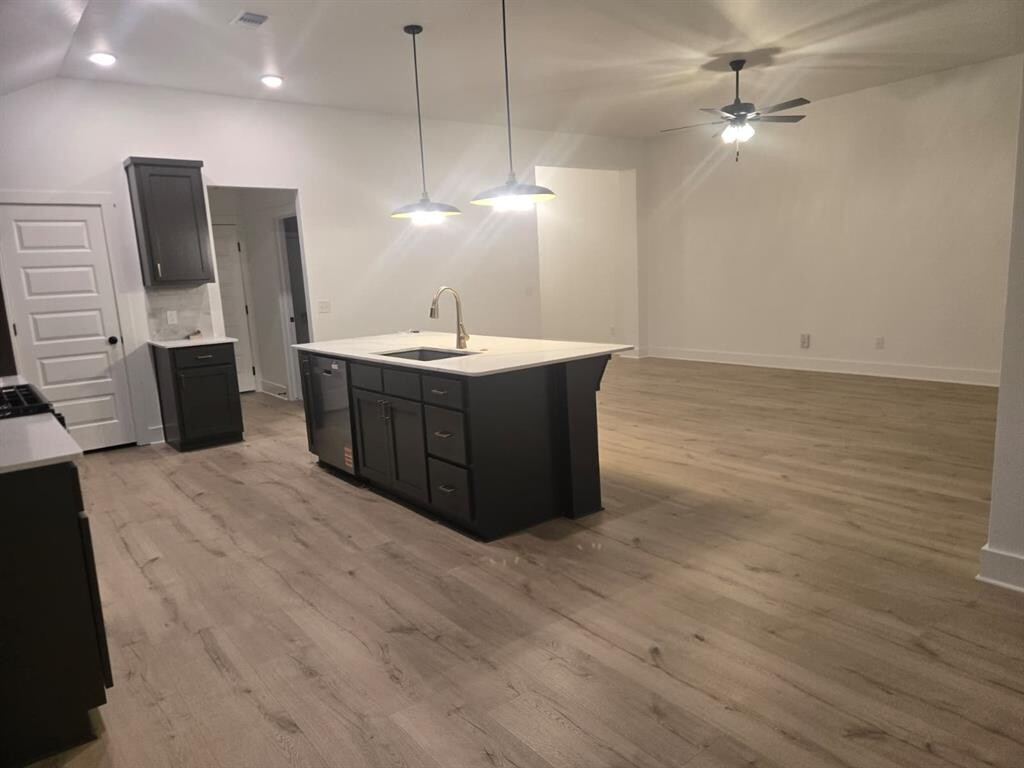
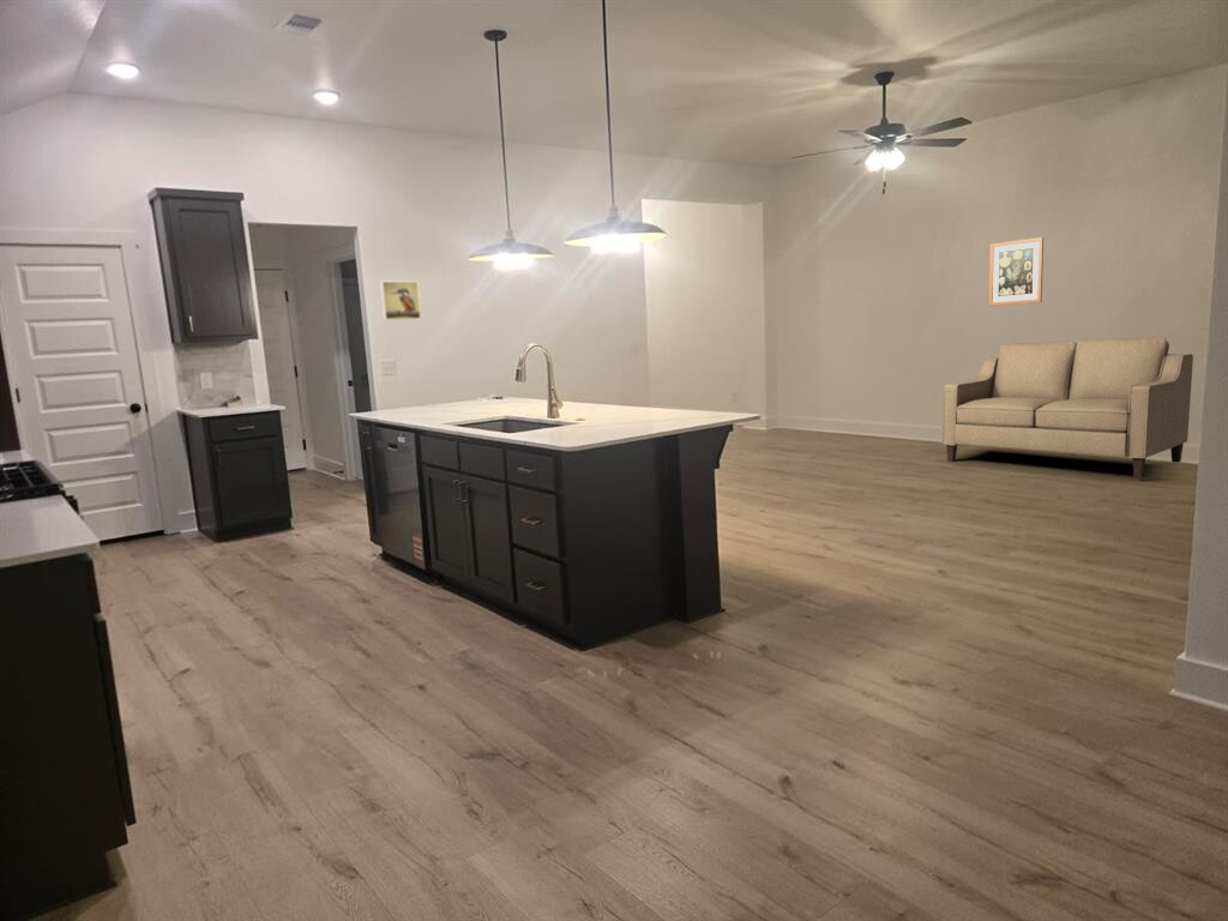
+ sofa [941,336,1194,480]
+ wall art [988,236,1045,307]
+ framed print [379,281,422,321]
